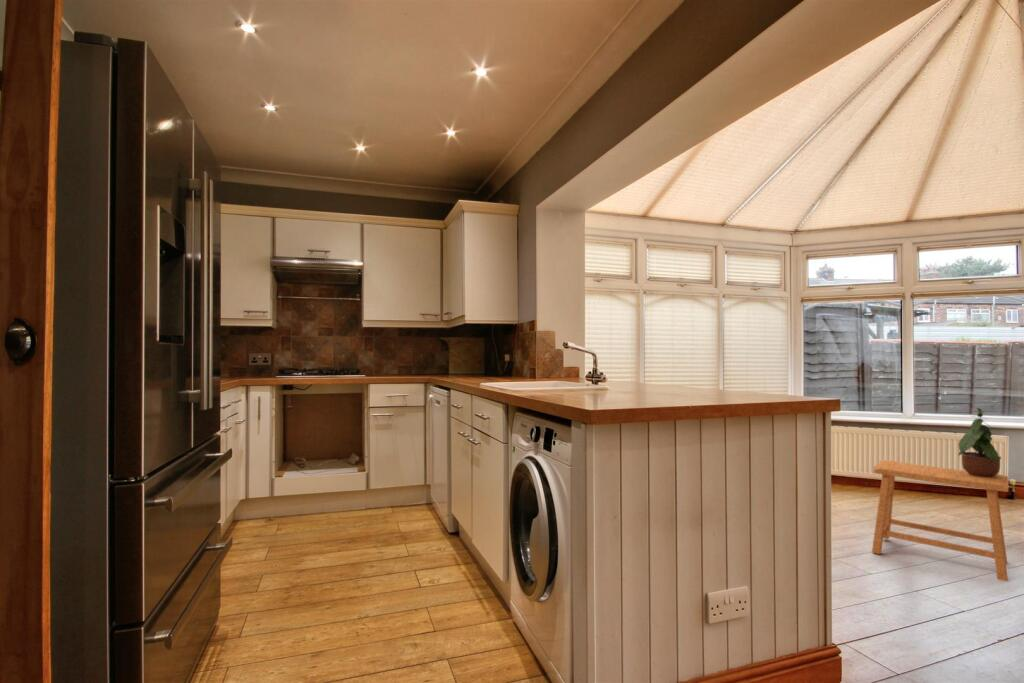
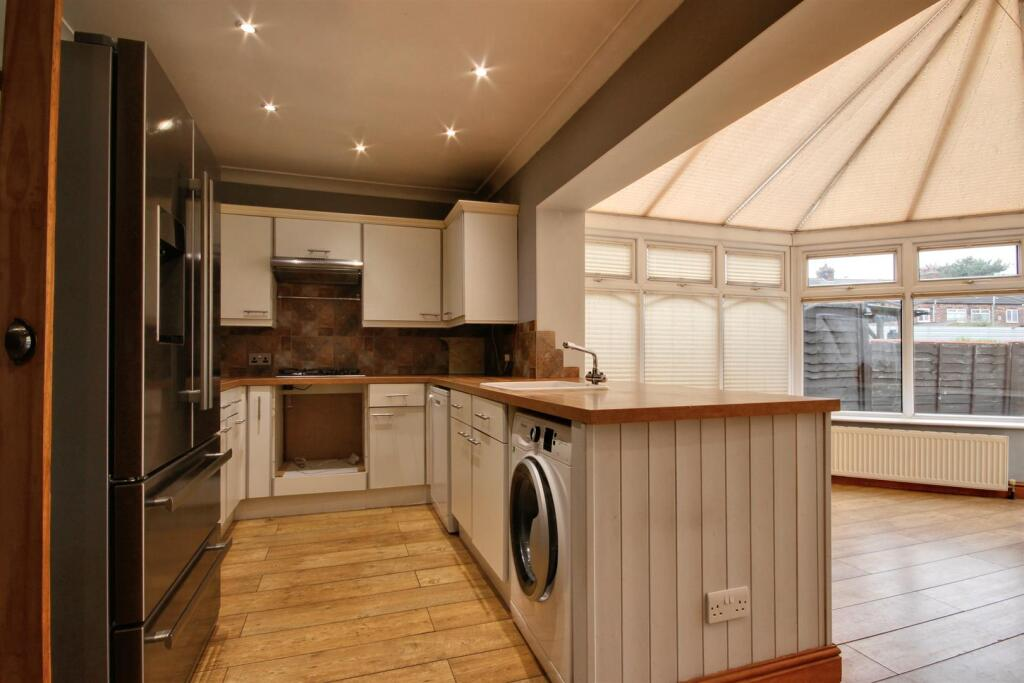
- potted plant [957,407,1002,477]
- stool [871,459,1010,582]
